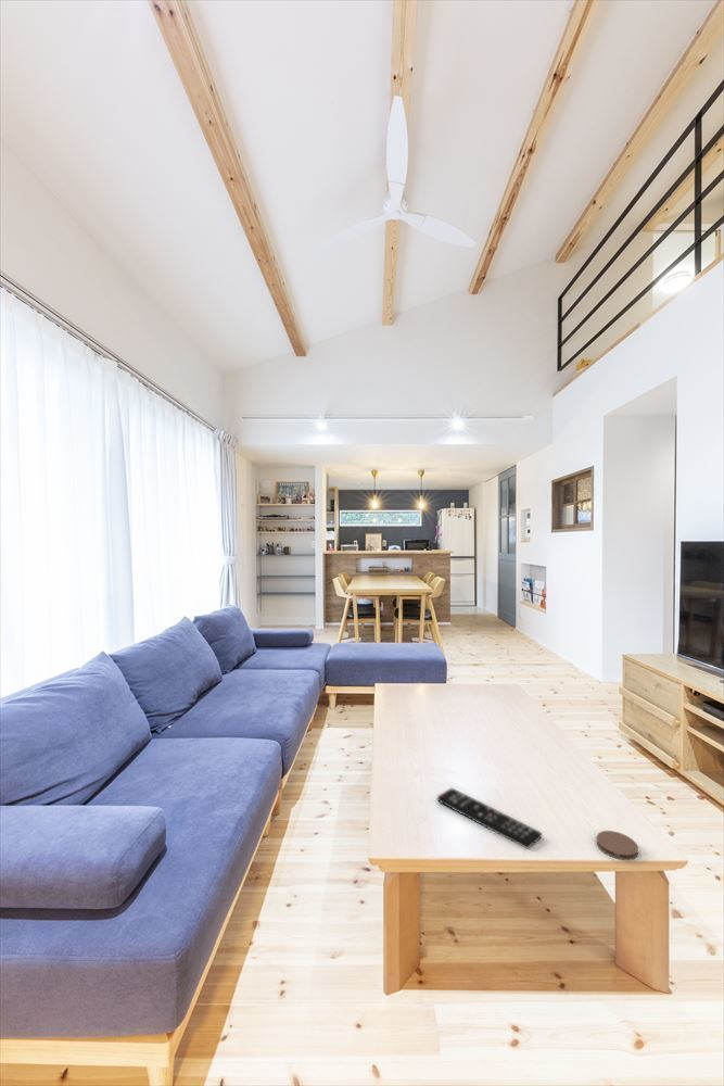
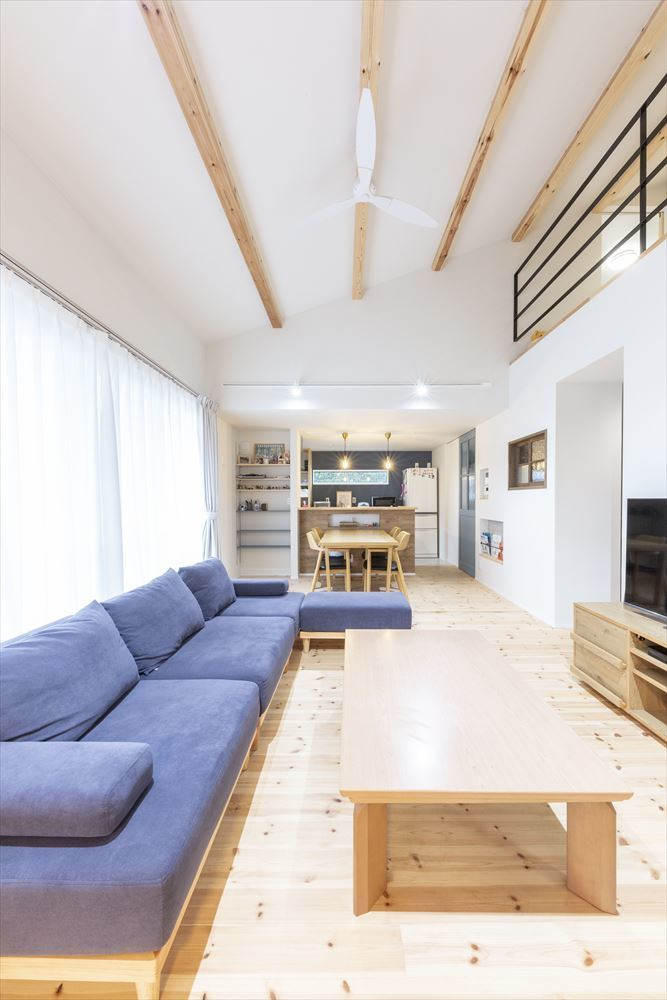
- coaster [596,830,639,861]
- remote control [436,786,543,850]
